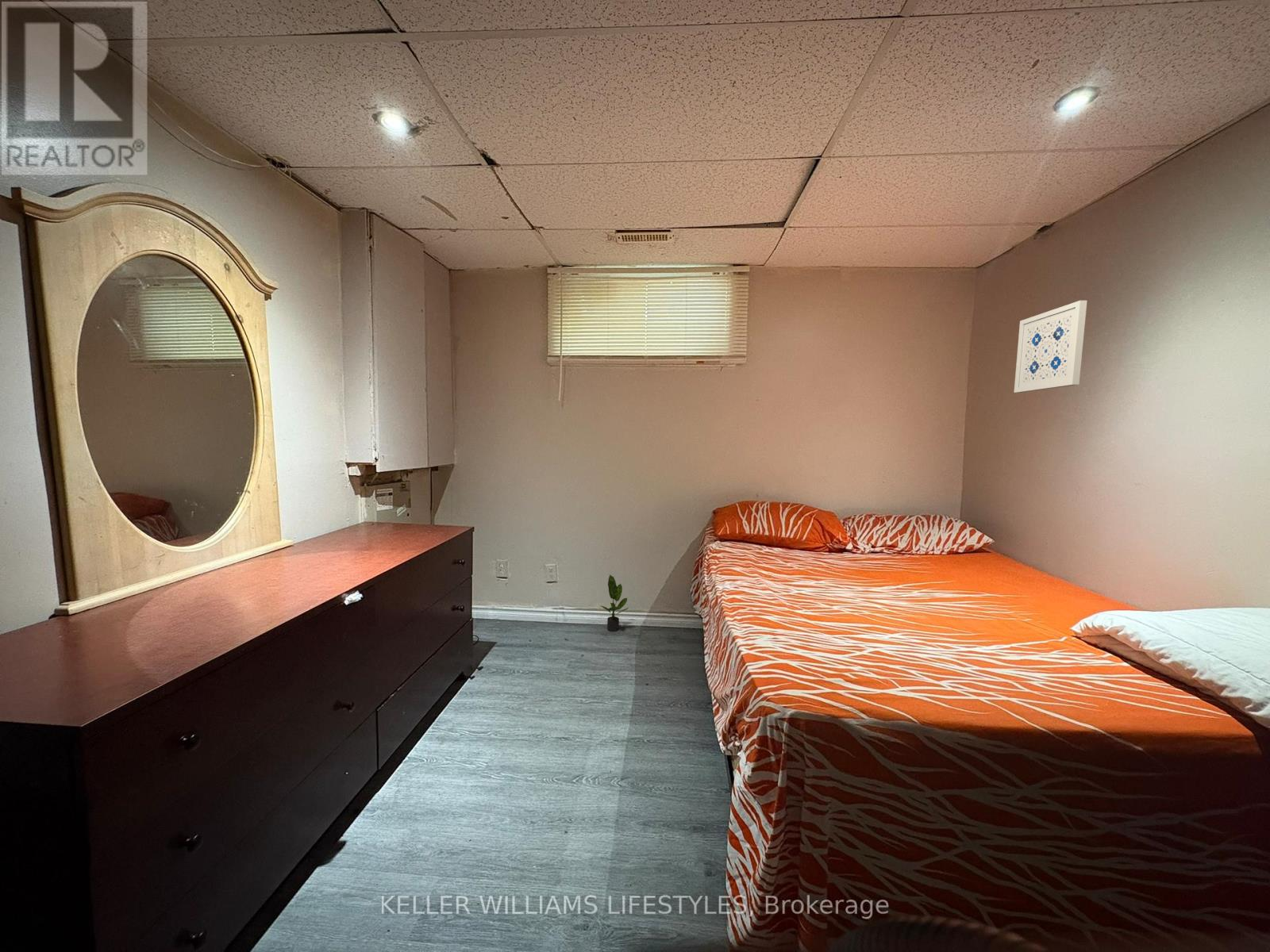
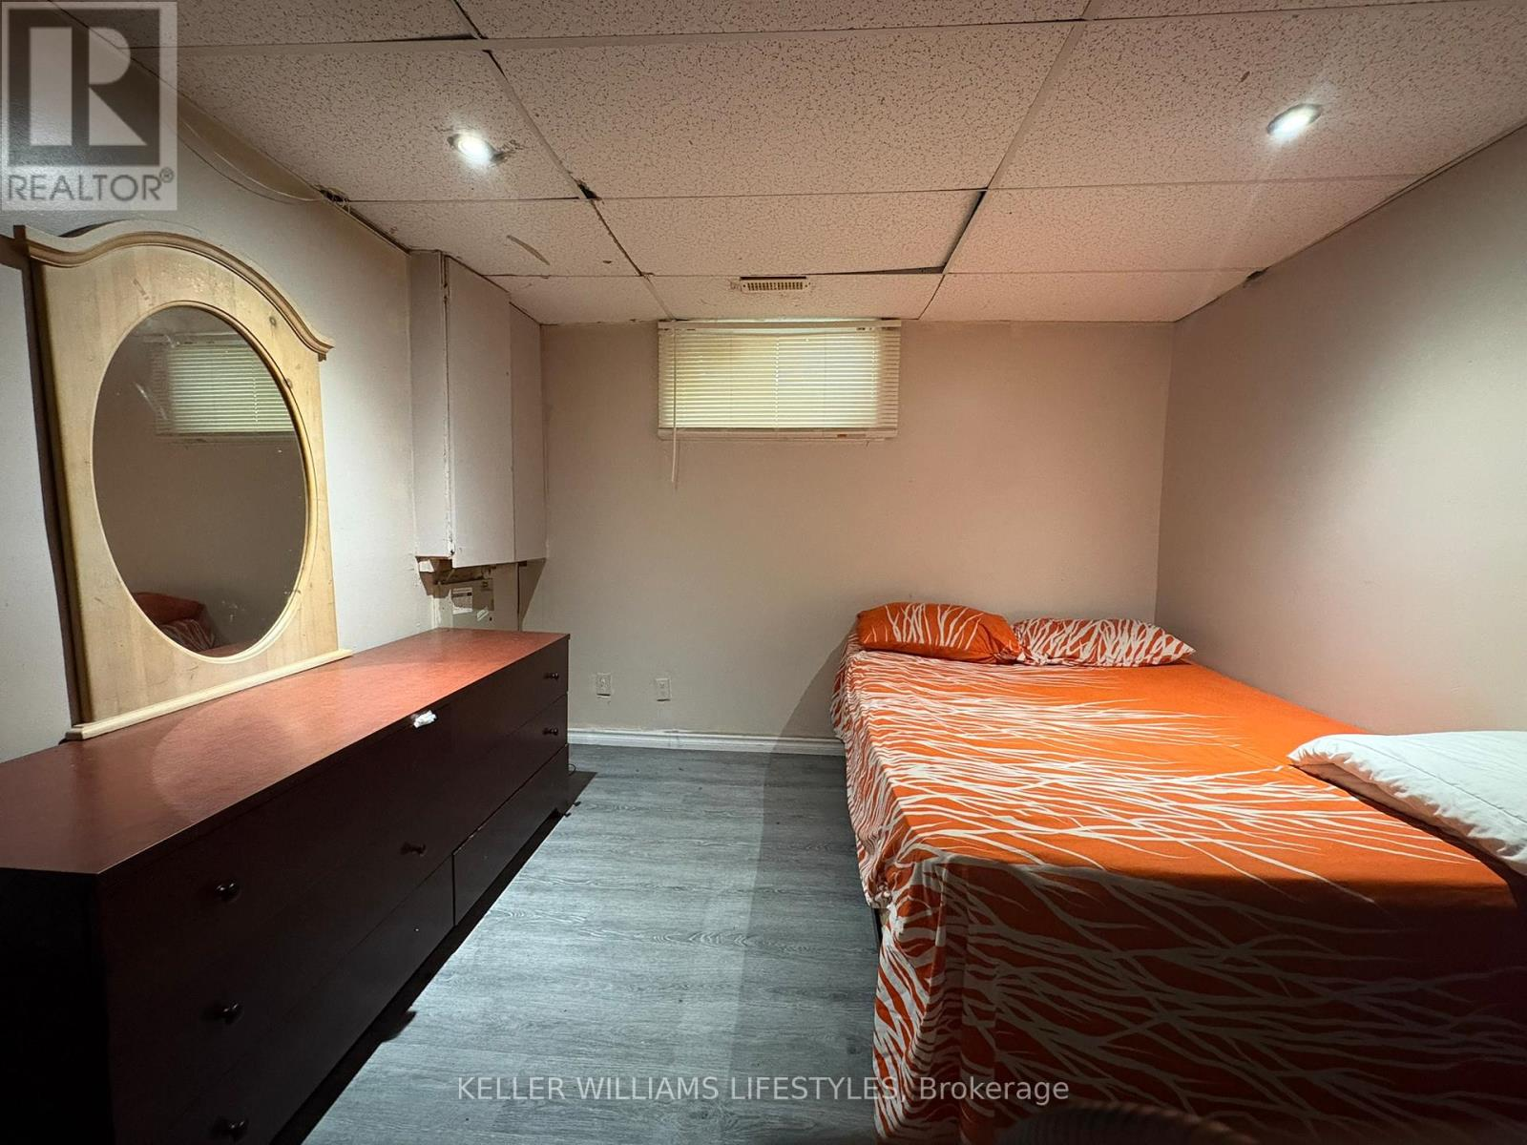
- wall art [1014,300,1087,393]
- potted plant [600,574,629,632]
